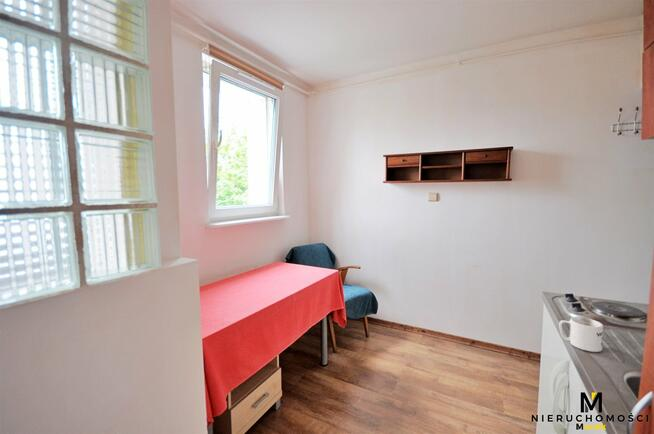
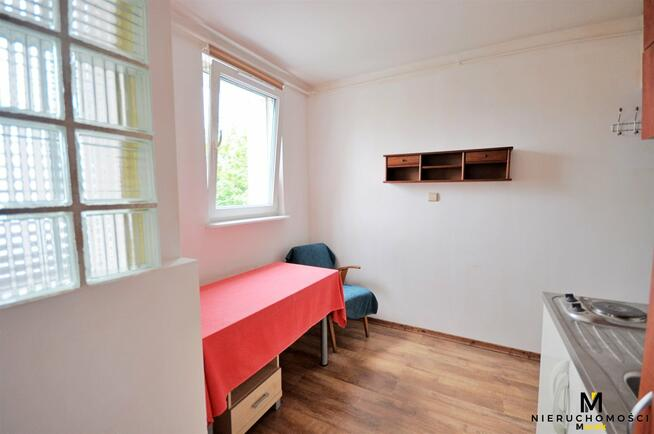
- mug [558,316,604,353]
